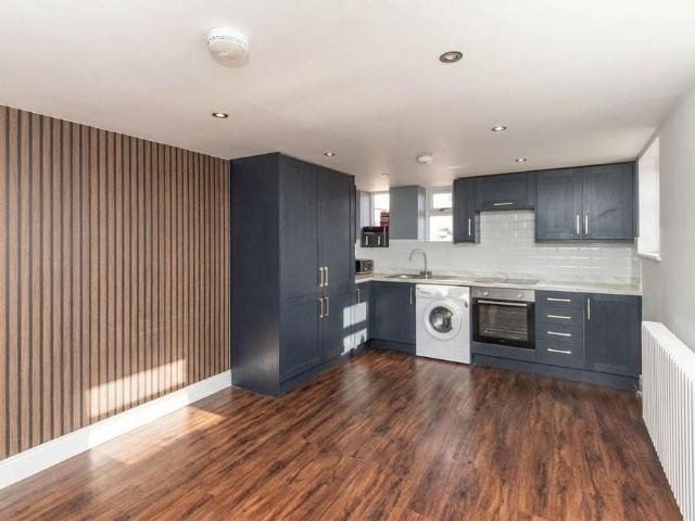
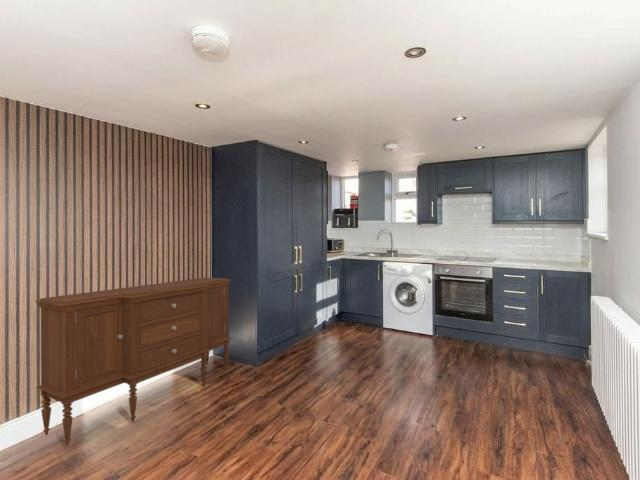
+ sideboard [34,276,233,447]
